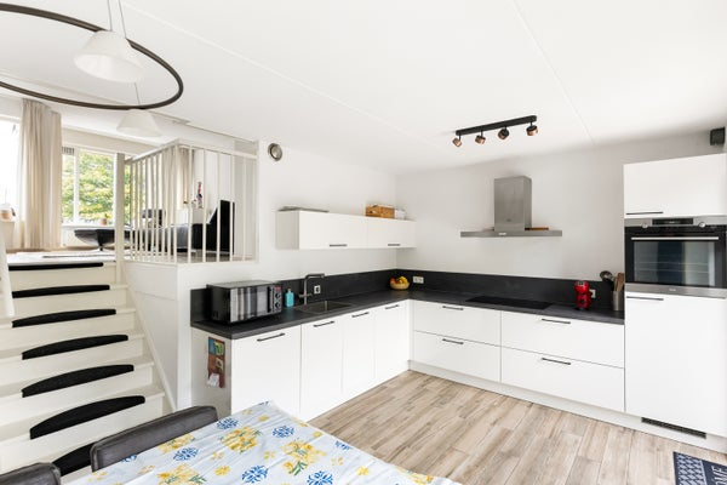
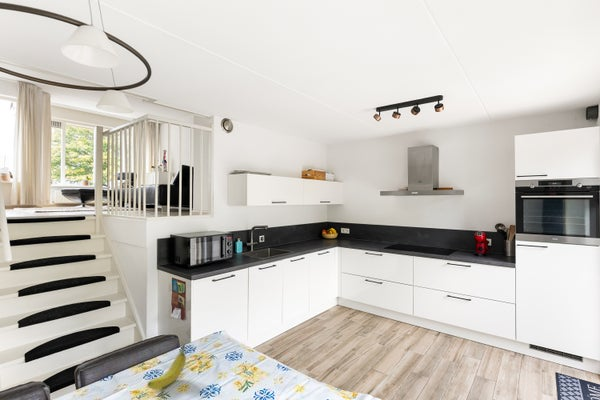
+ fruit [147,343,187,391]
